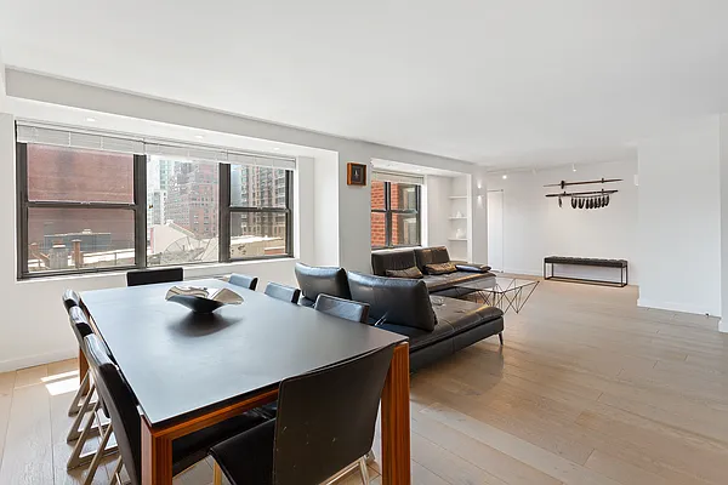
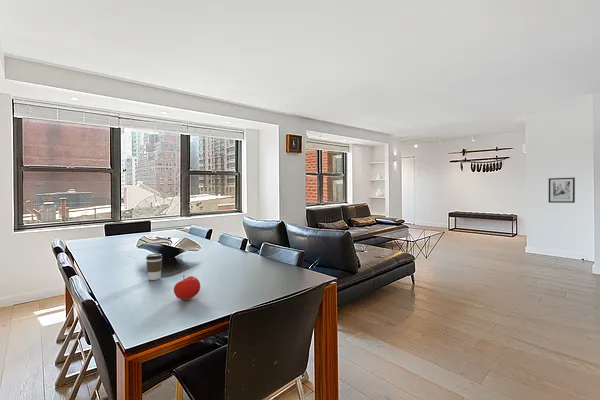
+ fruit [173,274,201,301]
+ coffee cup [145,253,163,281]
+ wall art [548,177,576,204]
